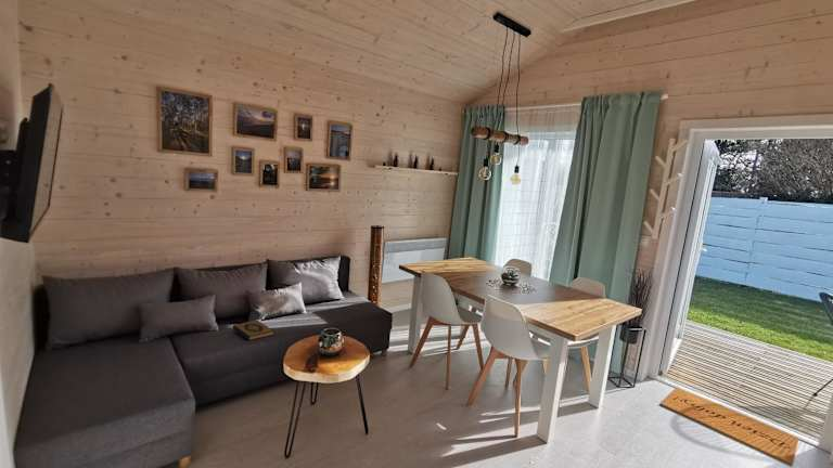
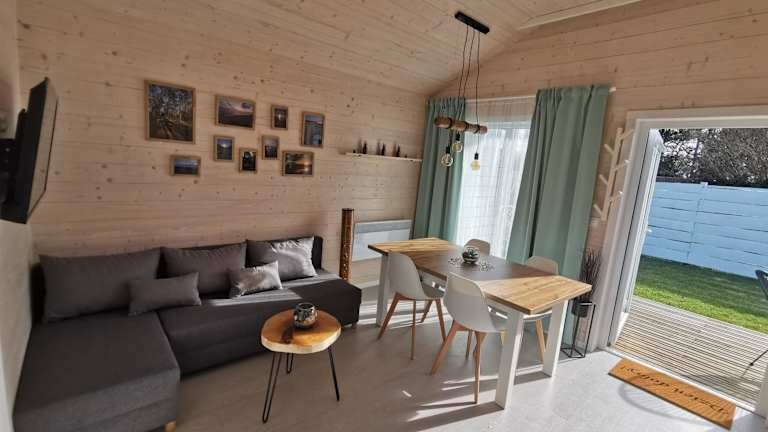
- hardback book [232,320,275,341]
